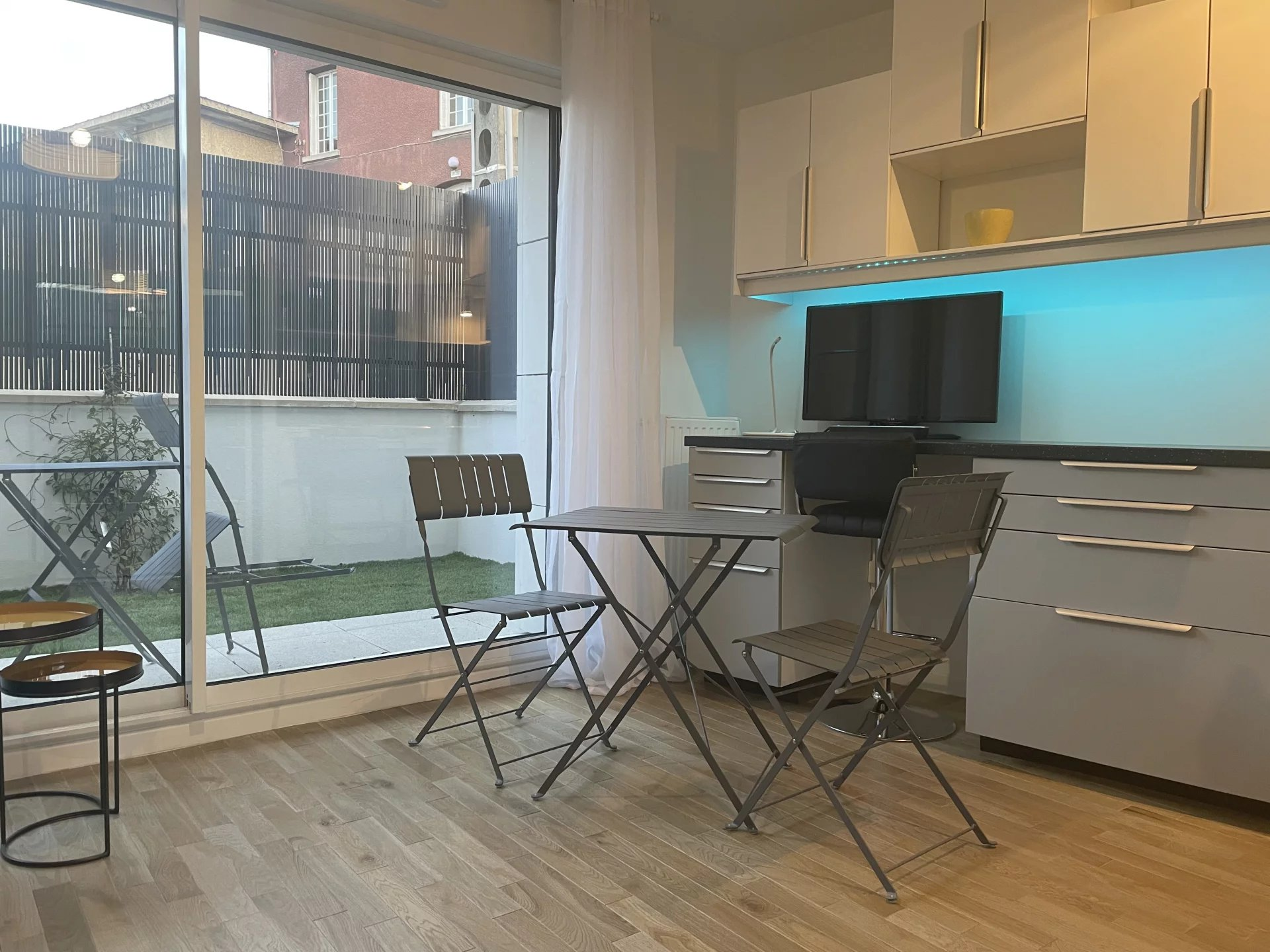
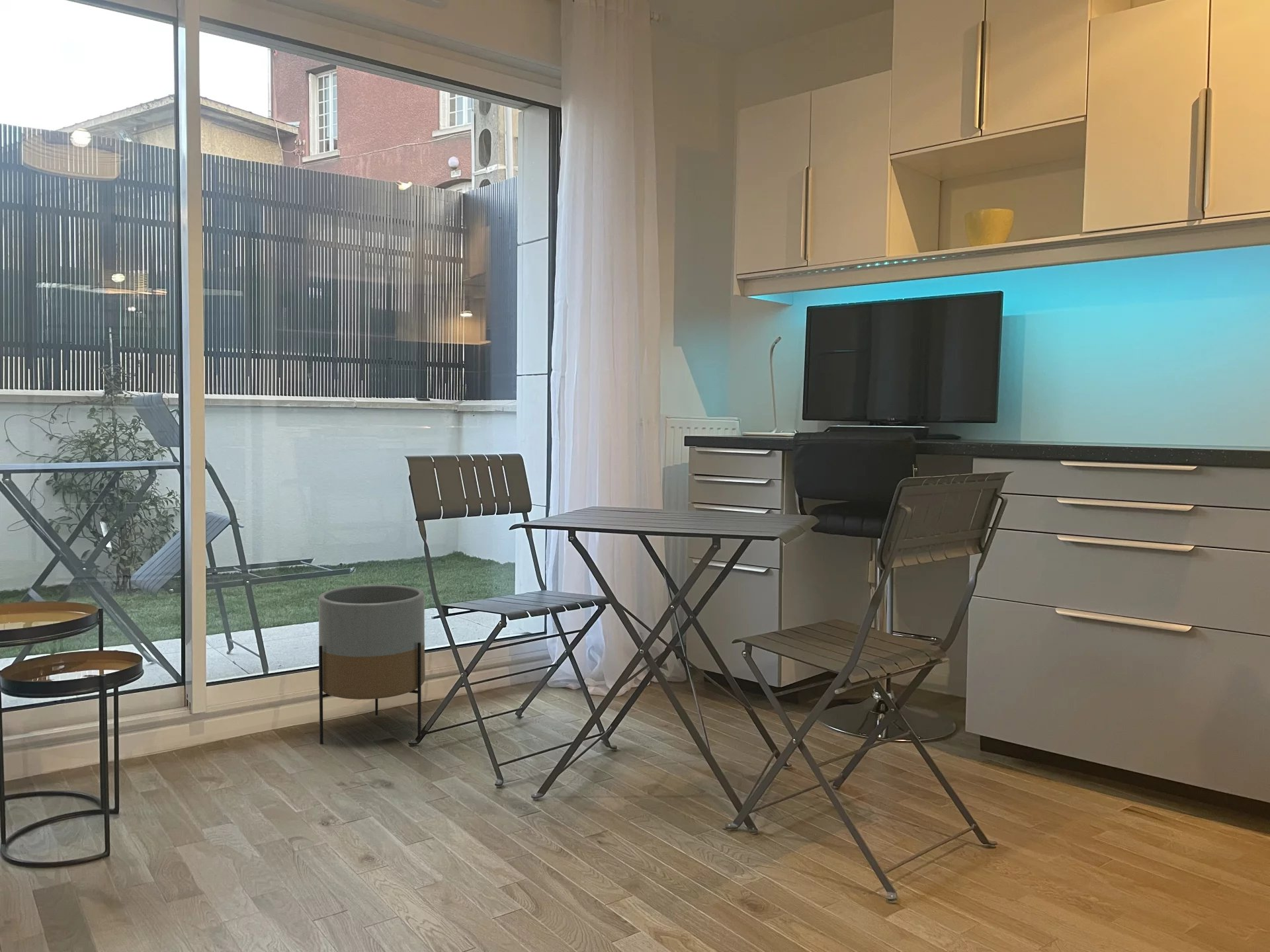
+ planter [318,584,426,745]
